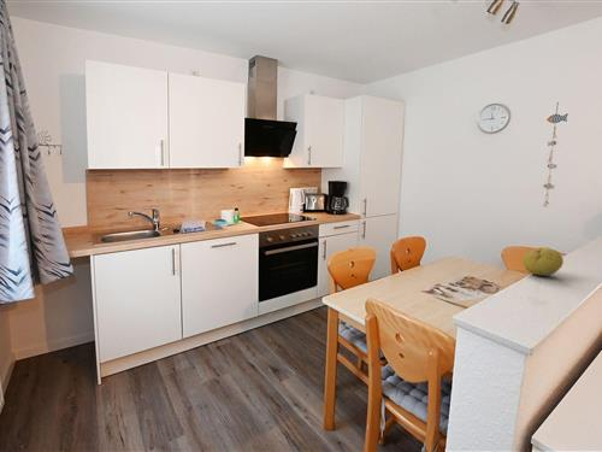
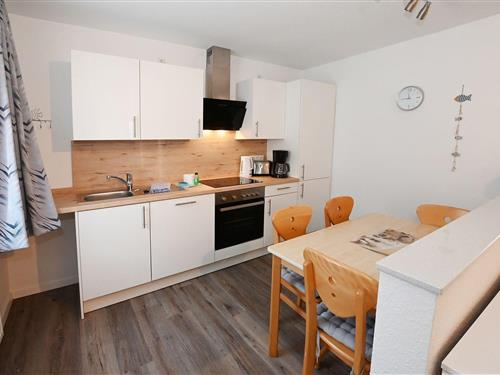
- fruit [523,246,565,277]
